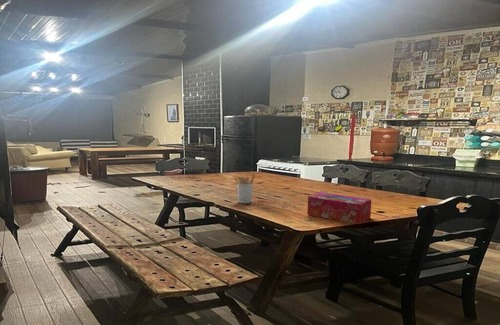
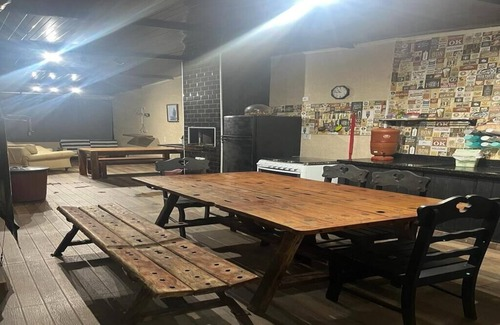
- tissue box [306,191,372,225]
- utensil holder [233,173,256,204]
